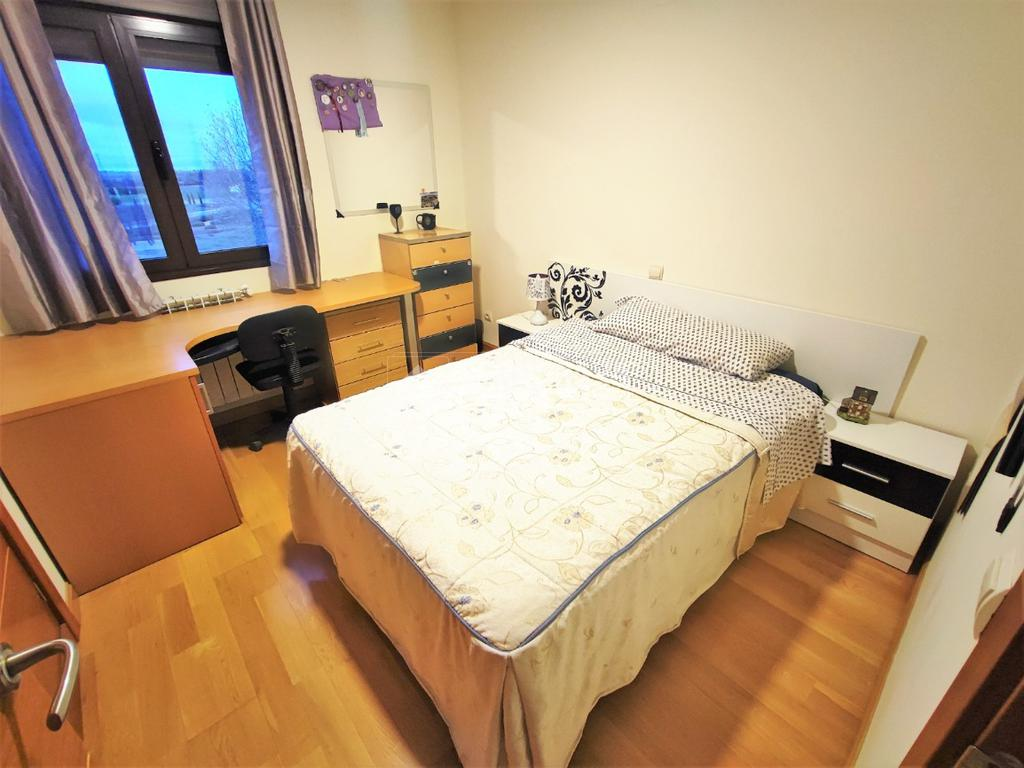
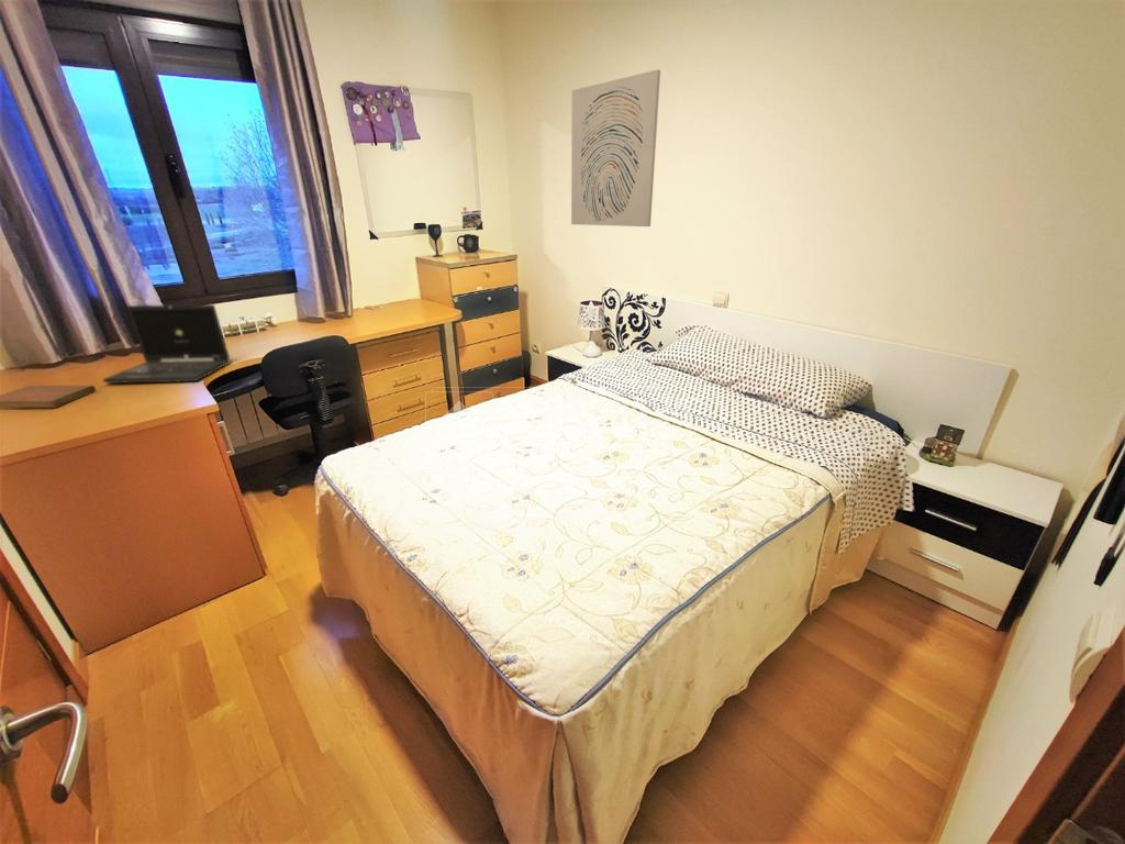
+ notebook [0,385,97,409]
+ laptop [102,303,232,385]
+ wall art [570,68,661,227]
